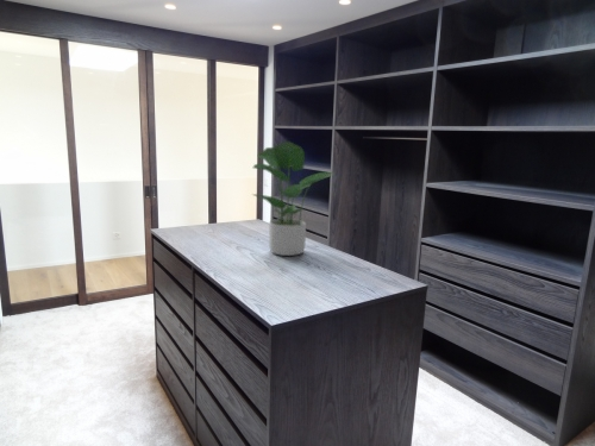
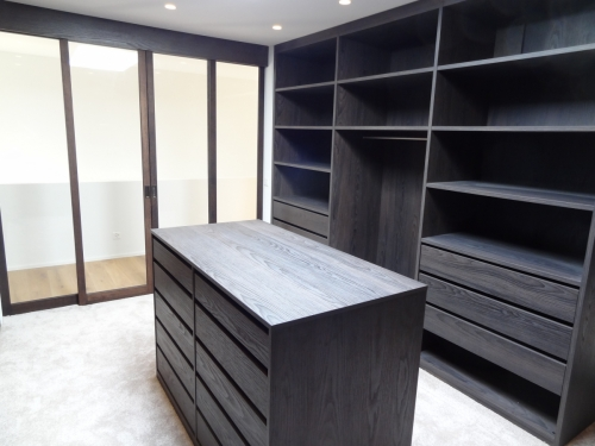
- potted plant [251,140,334,257]
